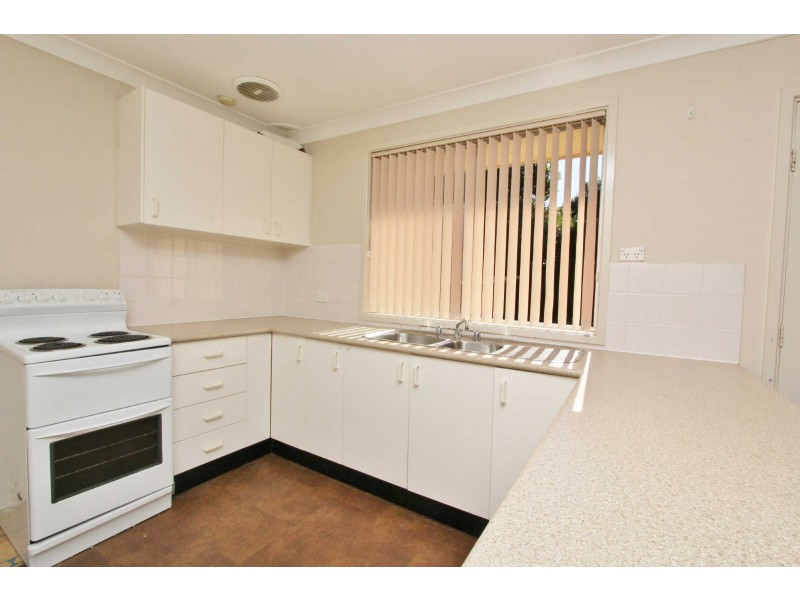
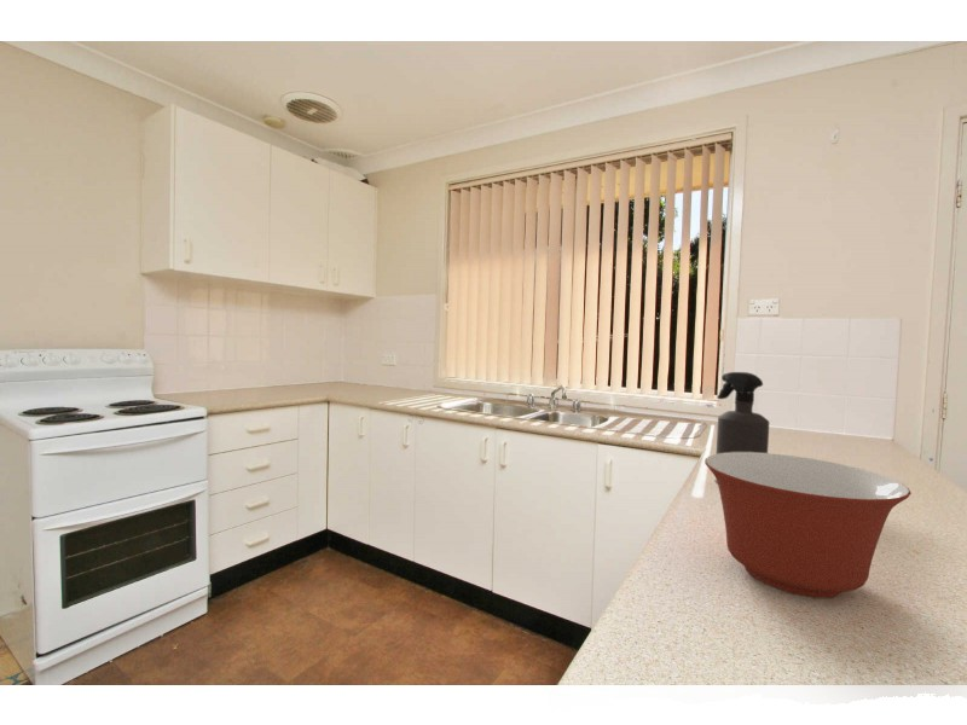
+ spray bottle [713,371,770,483]
+ mixing bowl [703,452,913,599]
